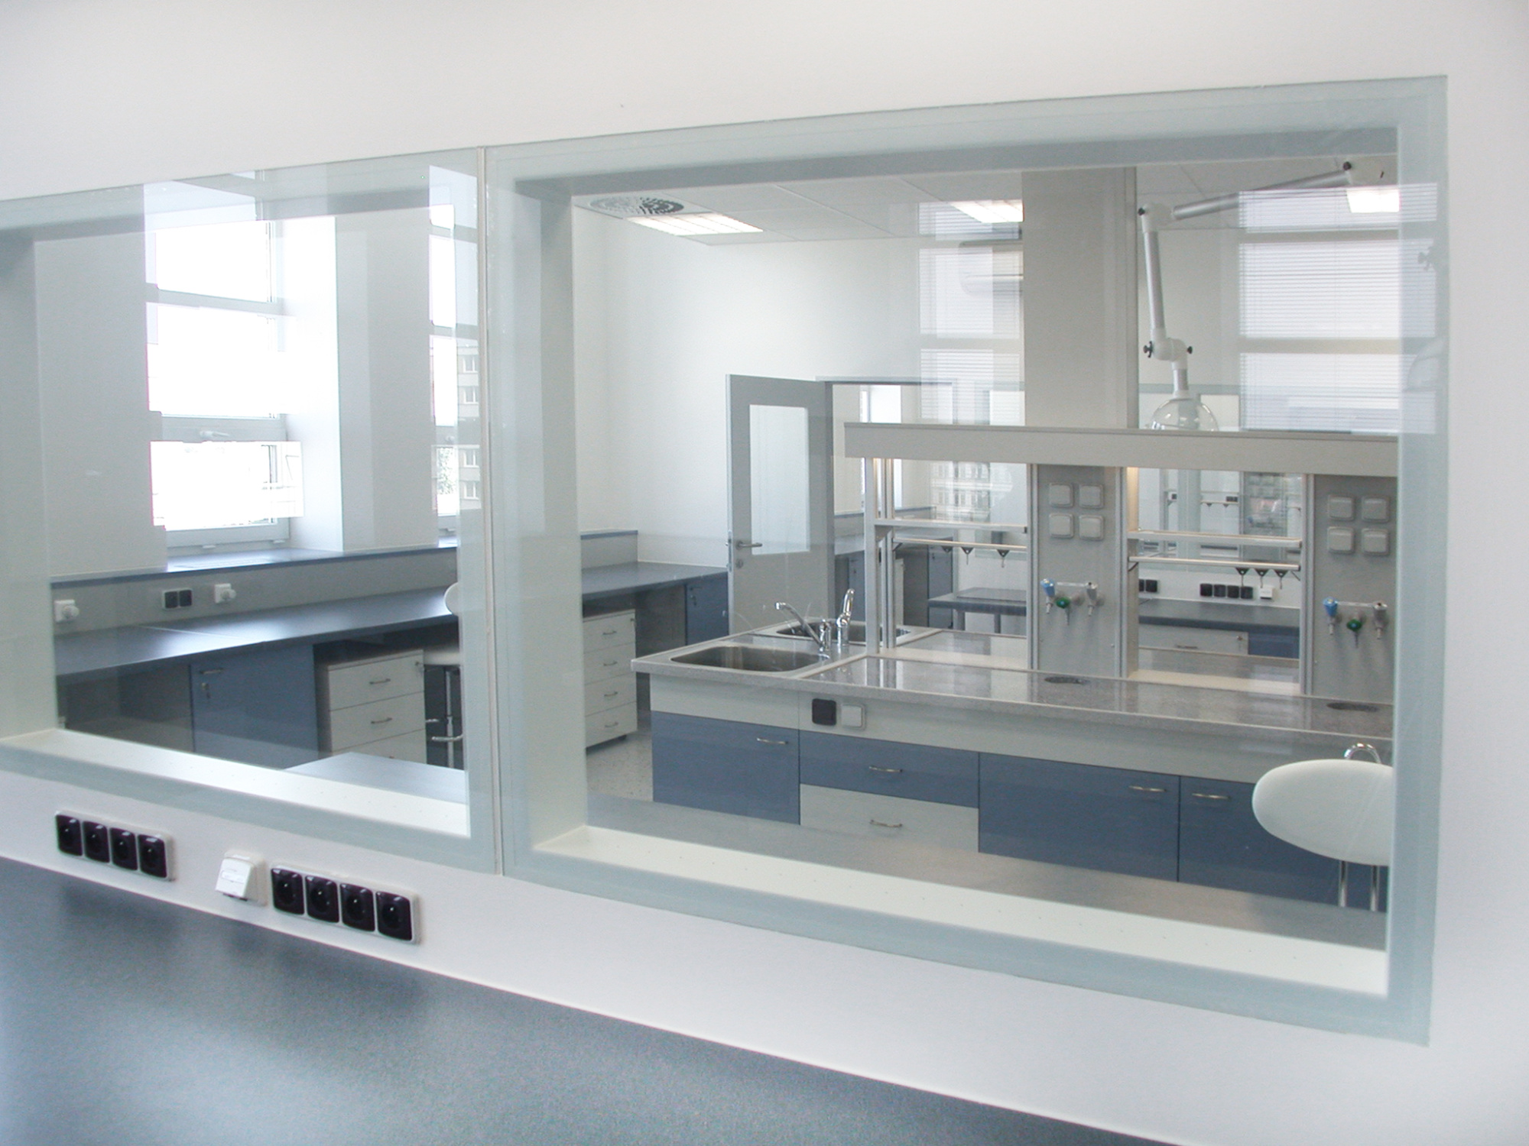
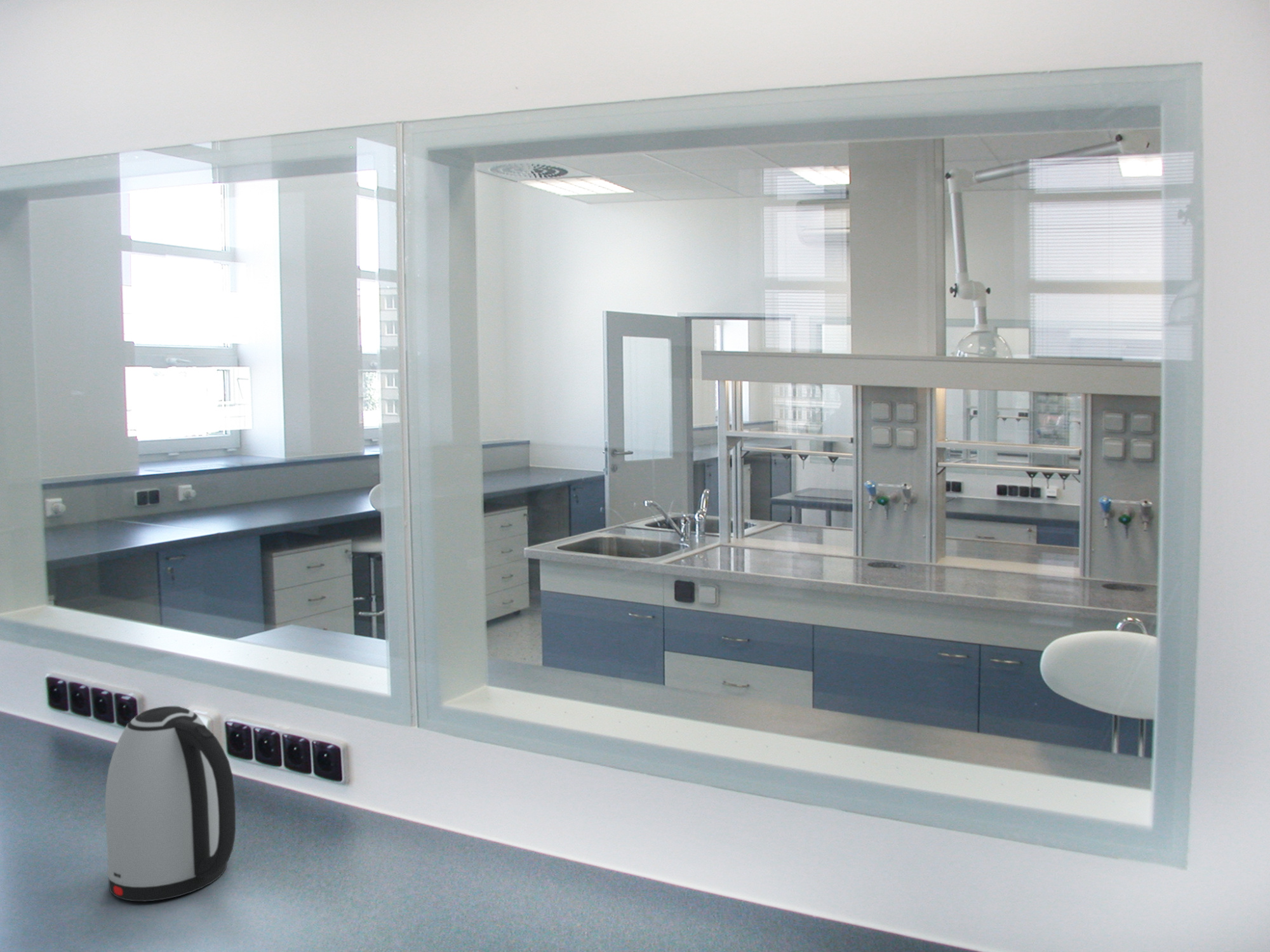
+ kettle [105,706,236,902]
